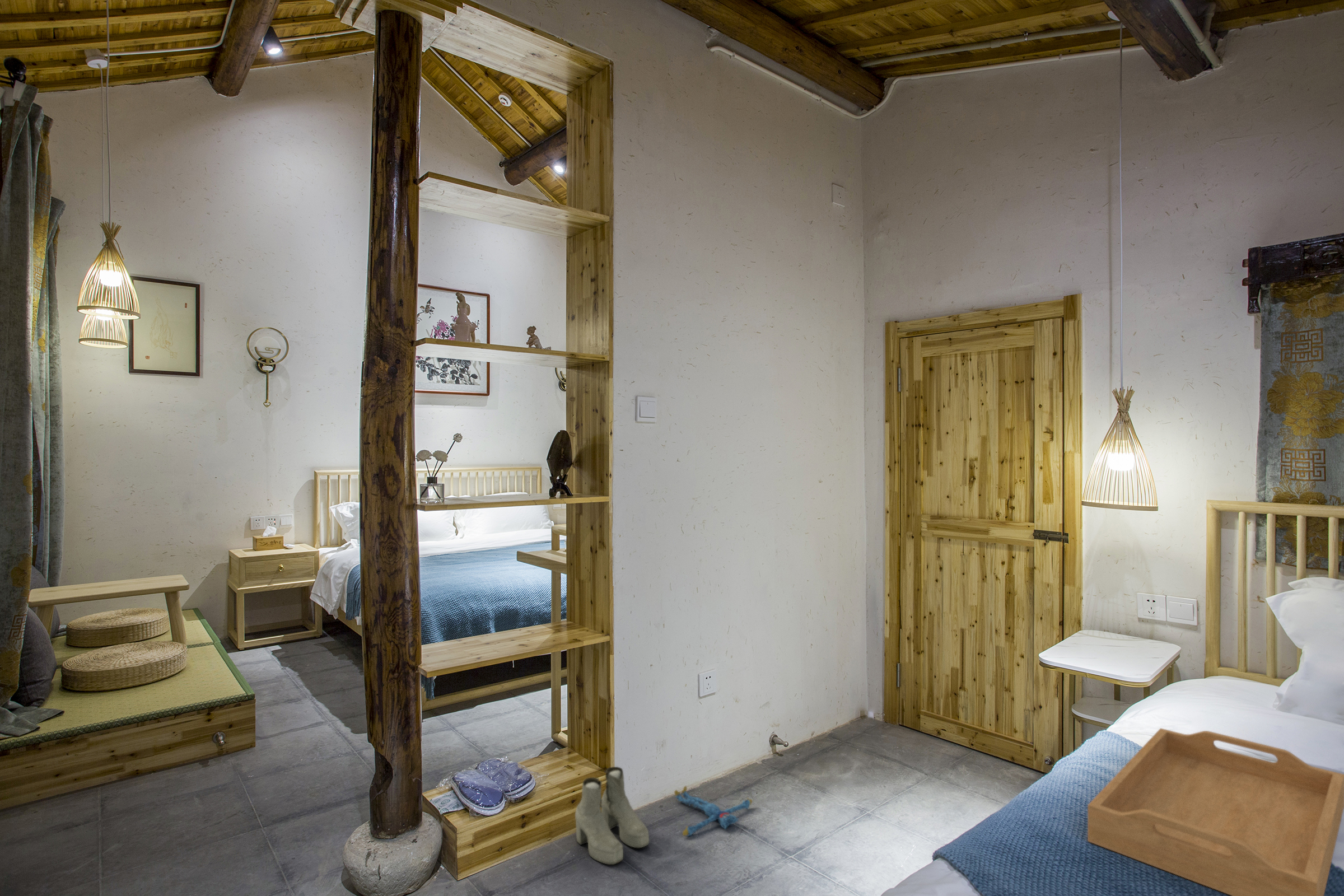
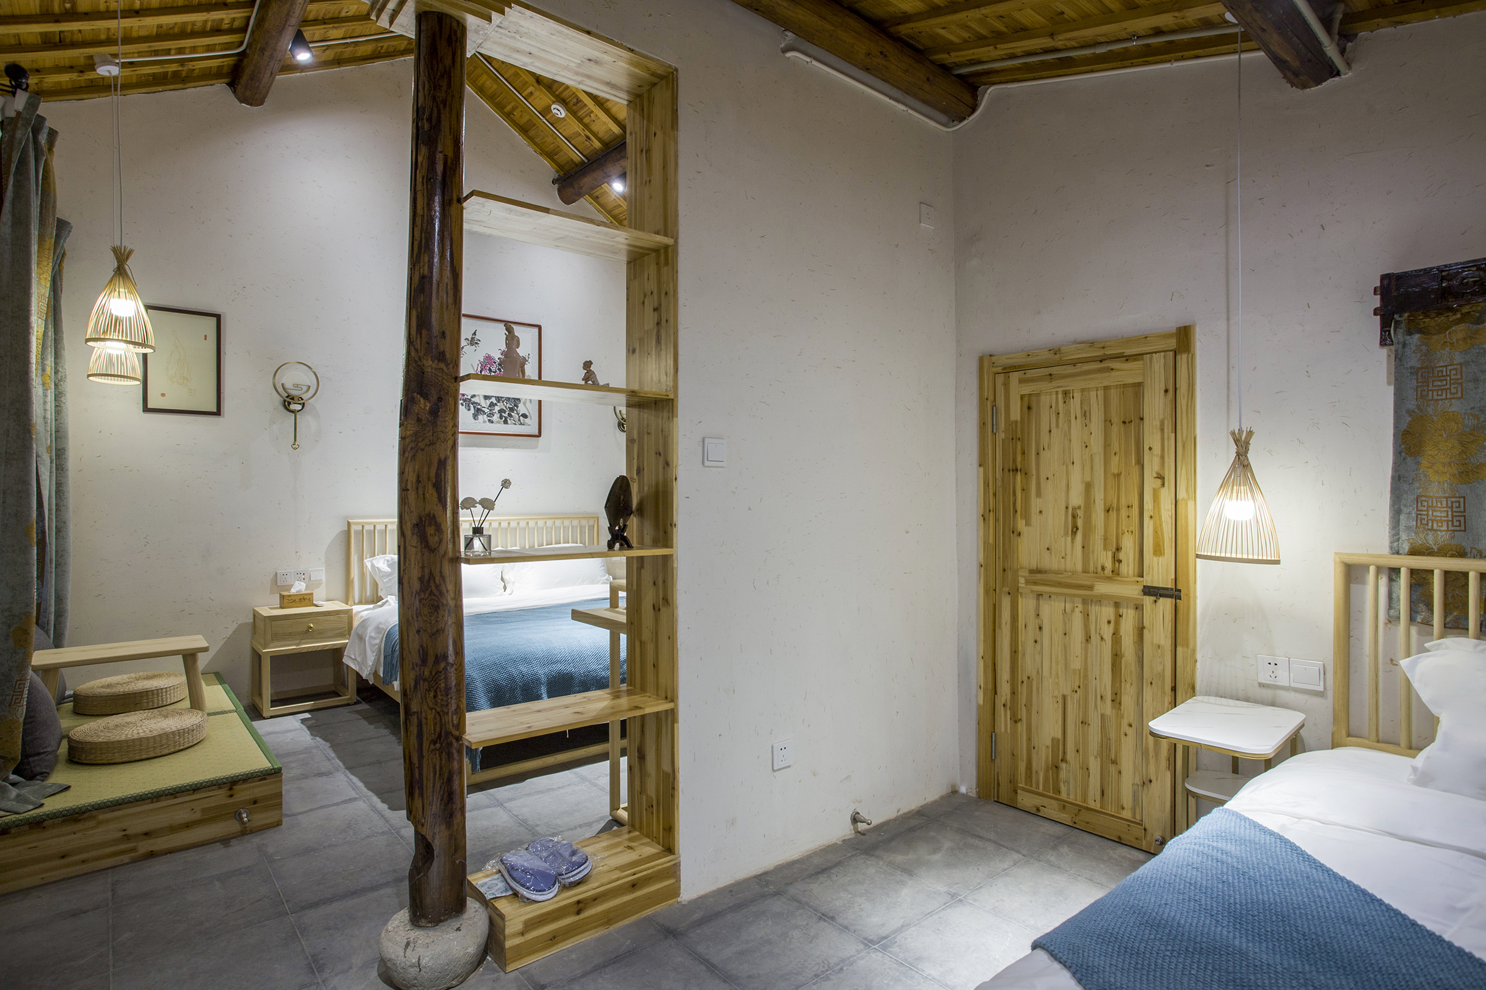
- plush toy [674,786,753,837]
- boots [575,766,650,865]
- serving tray [1087,727,1344,896]
